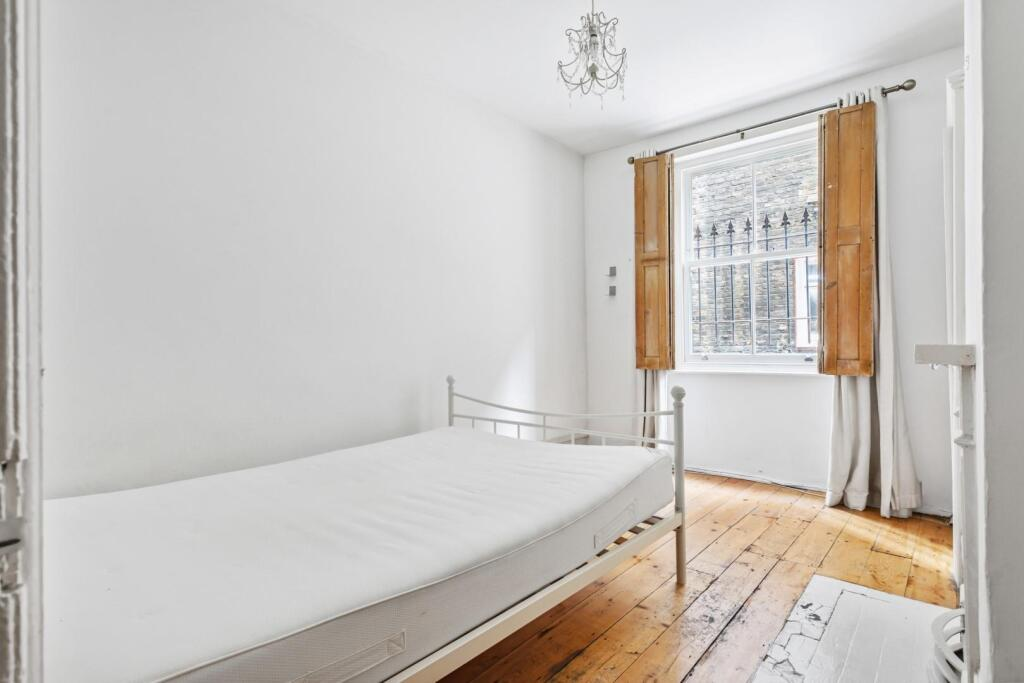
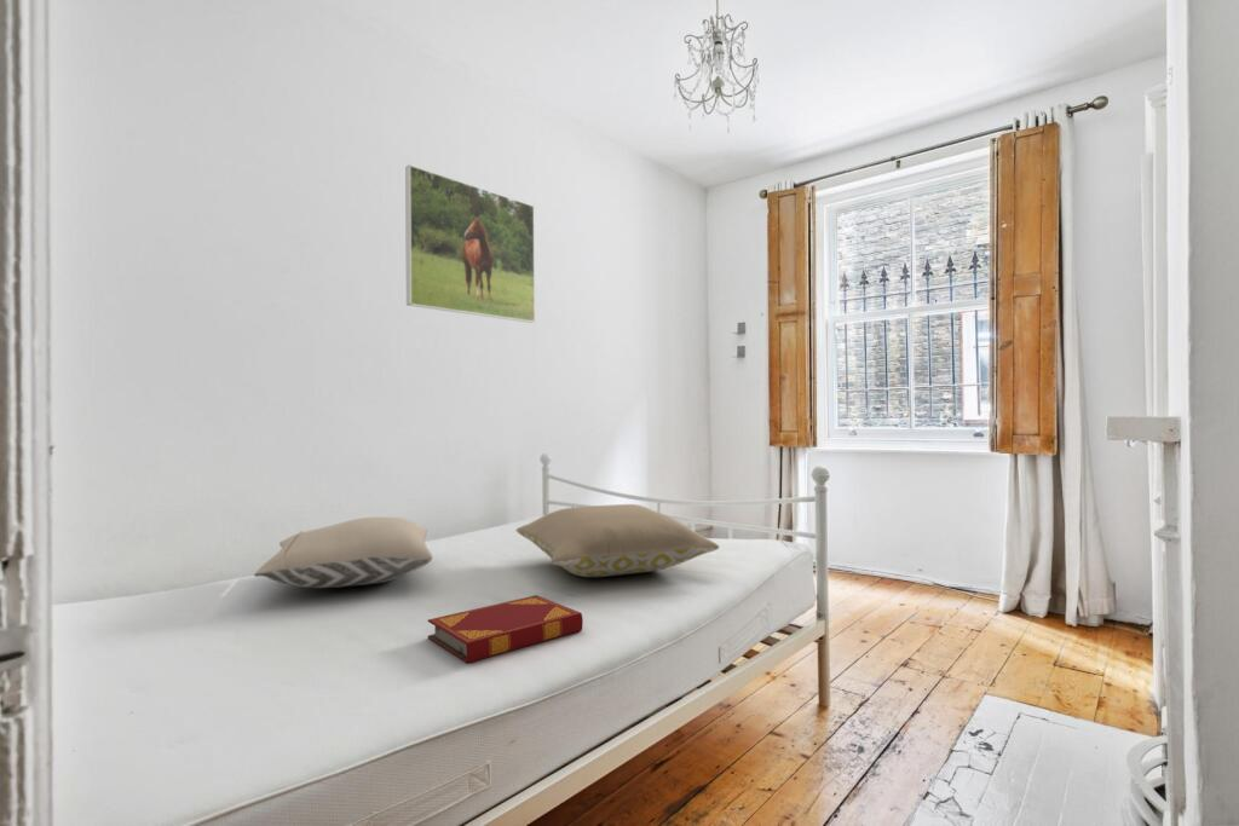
+ pillow [253,516,434,589]
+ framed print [404,163,536,324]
+ hardback book [426,594,584,664]
+ pillow [515,503,720,578]
